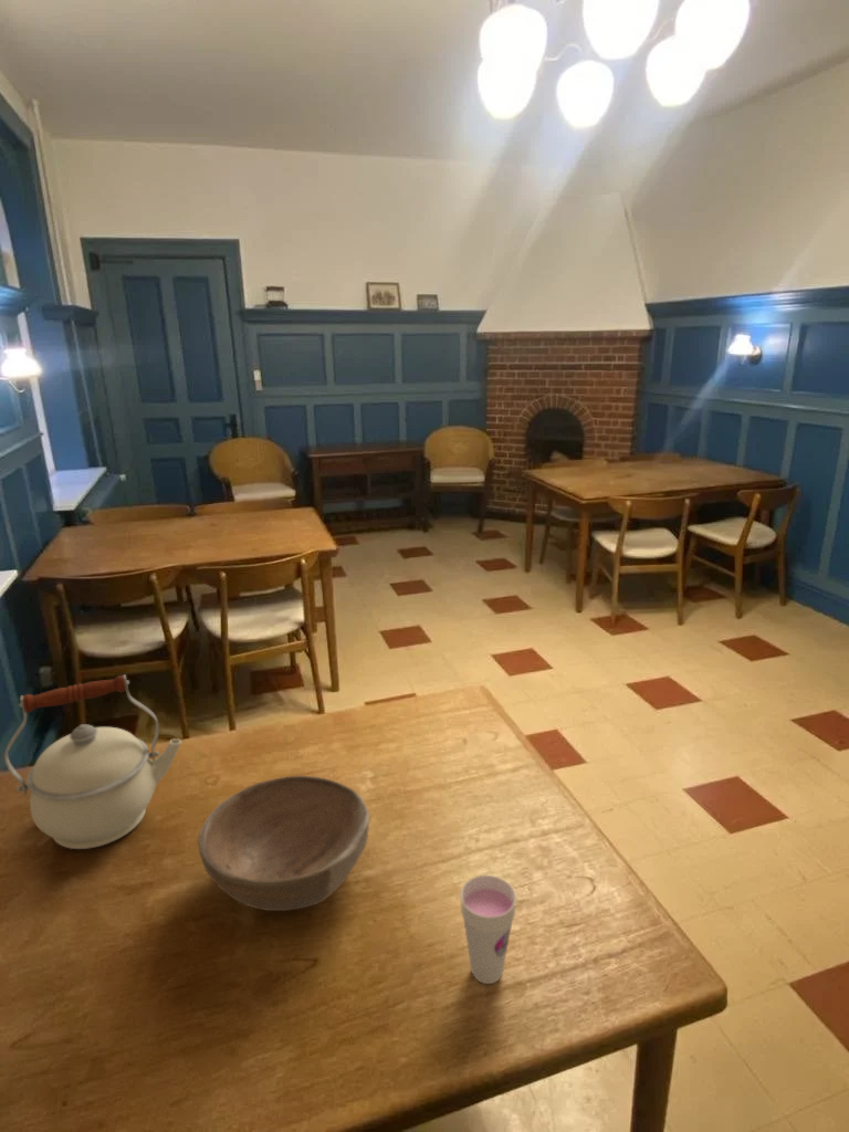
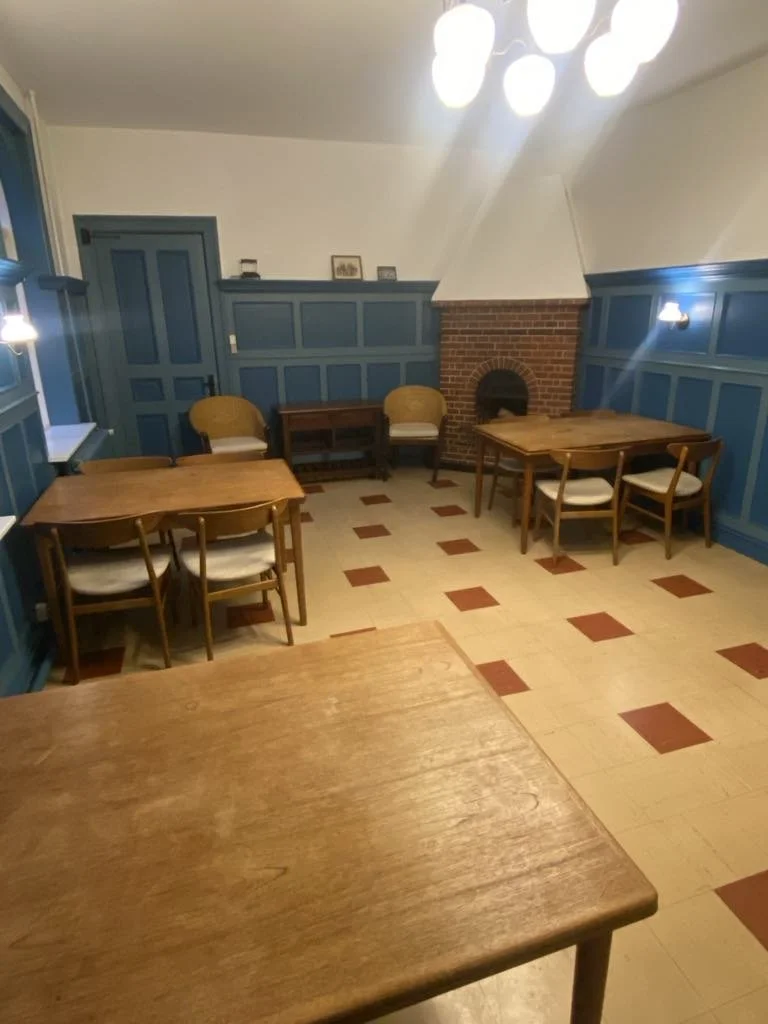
- cup [459,874,517,985]
- bowl [197,775,370,912]
- kettle [3,673,182,850]
